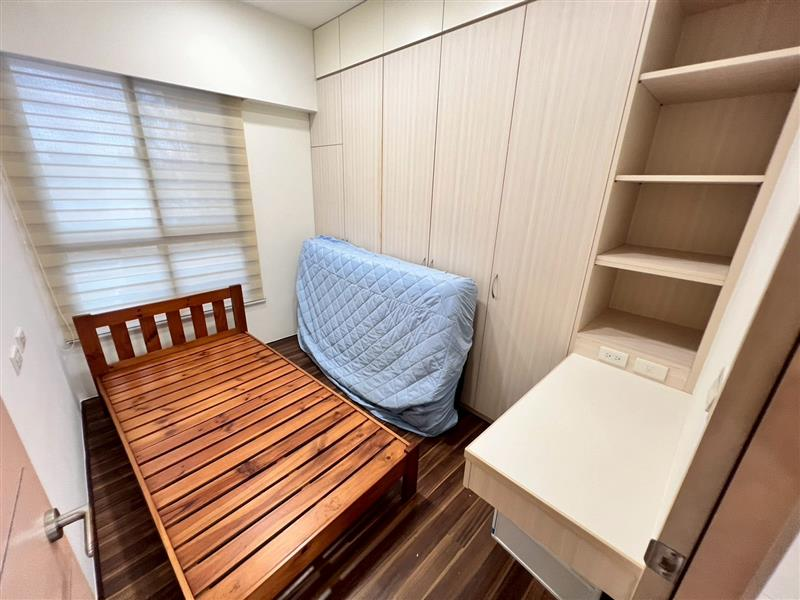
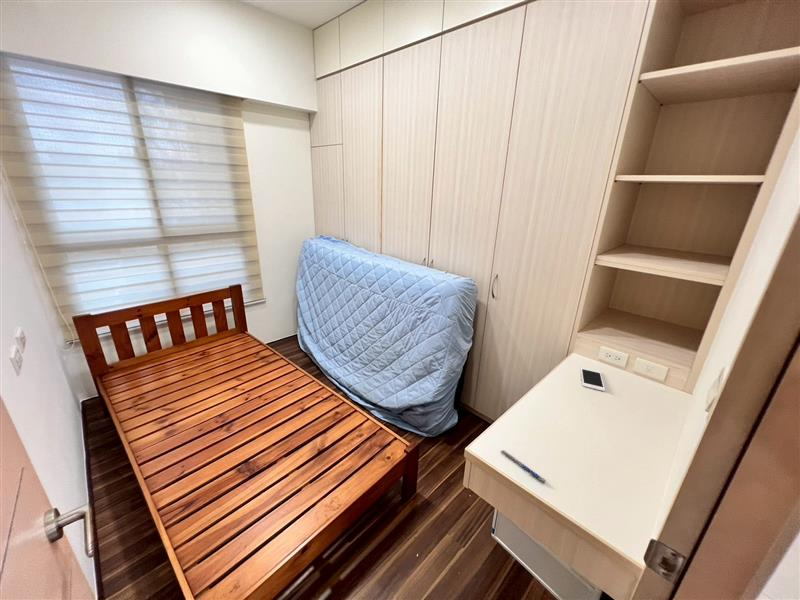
+ cell phone [580,367,606,392]
+ pen [501,449,547,484]
